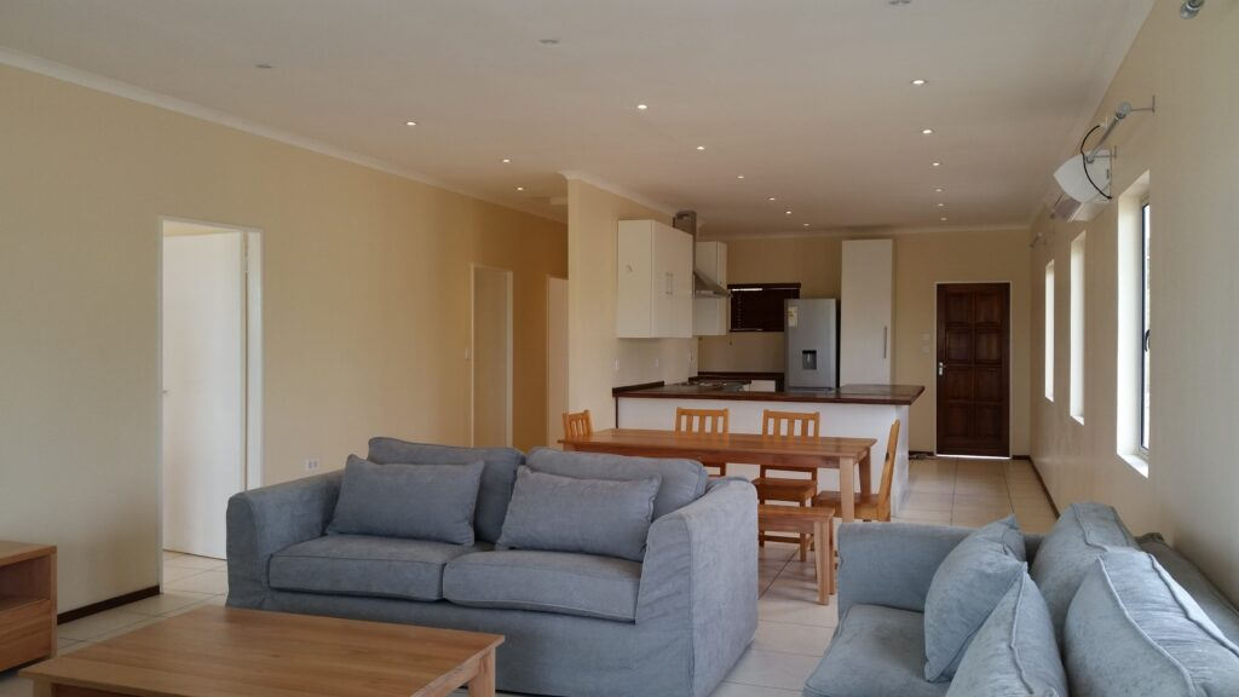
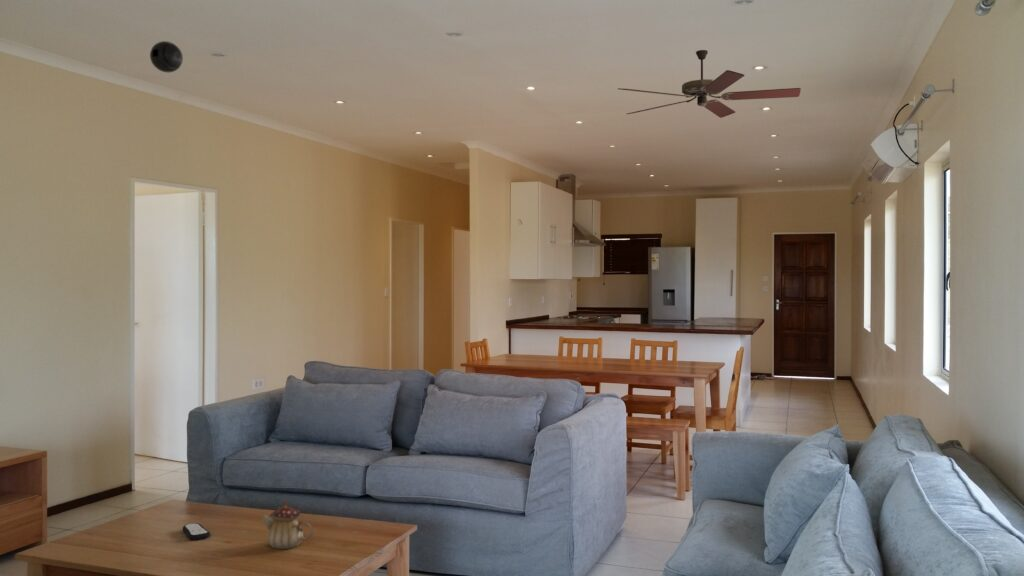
+ remote control [182,522,211,541]
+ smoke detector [149,40,184,73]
+ ceiling fan [617,49,802,119]
+ teapot [260,501,314,550]
